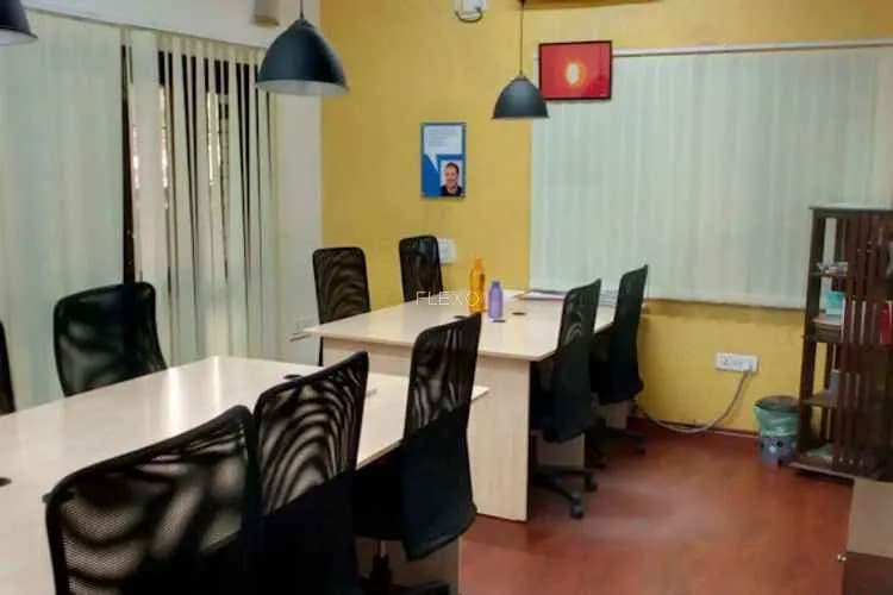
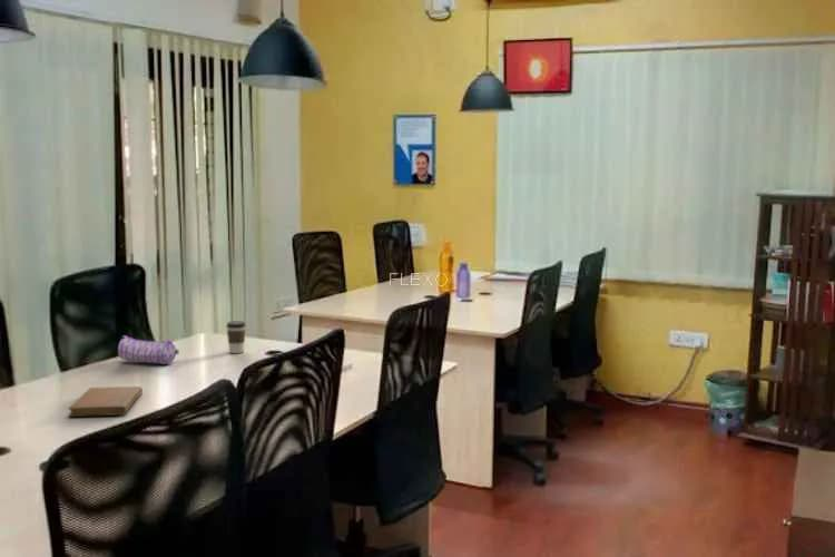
+ pencil case [117,334,179,365]
+ notebook [67,385,144,418]
+ coffee cup [225,320,247,354]
